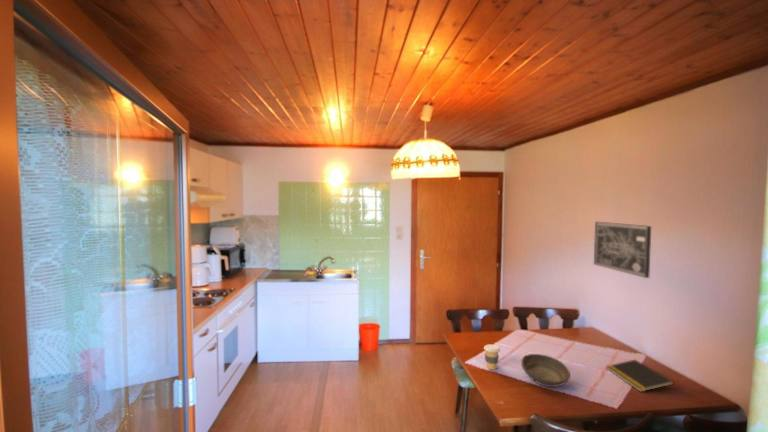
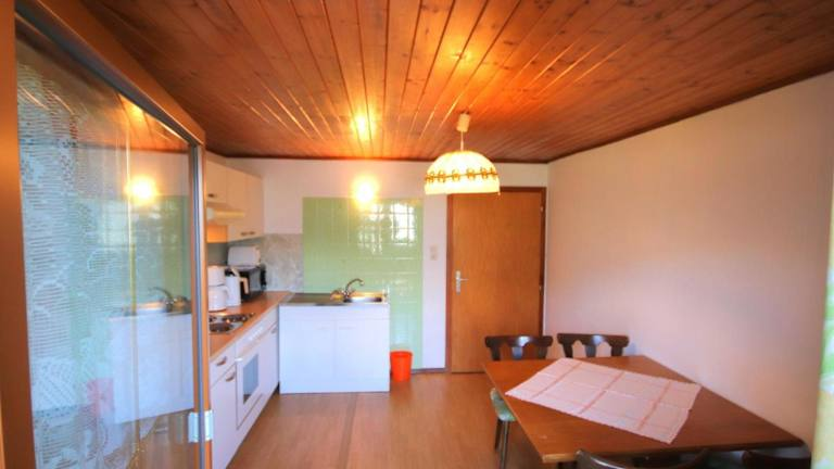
- notepad [605,359,674,393]
- wall art [593,221,652,279]
- bowl [520,353,571,388]
- coffee cup [483,343,501,371]
